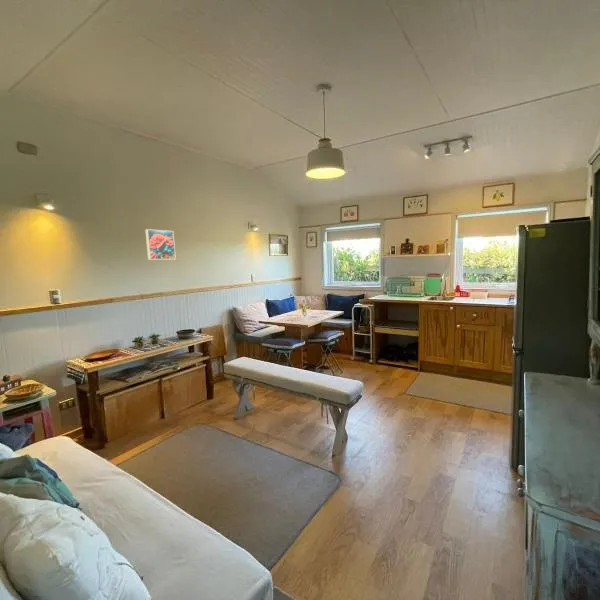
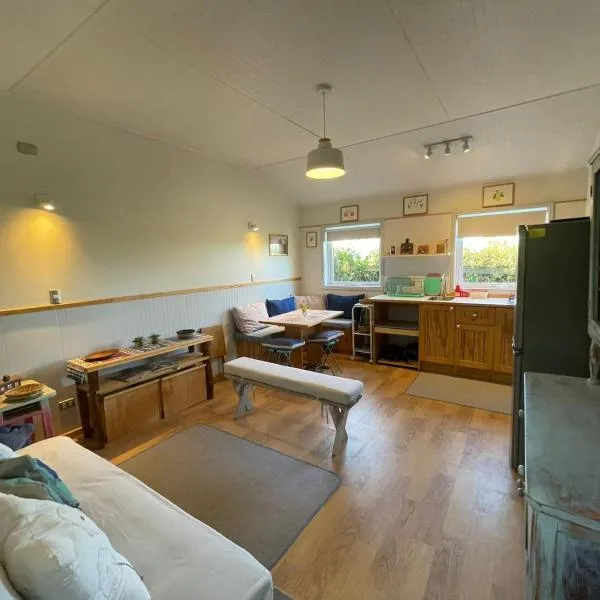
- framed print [144,228,177,261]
